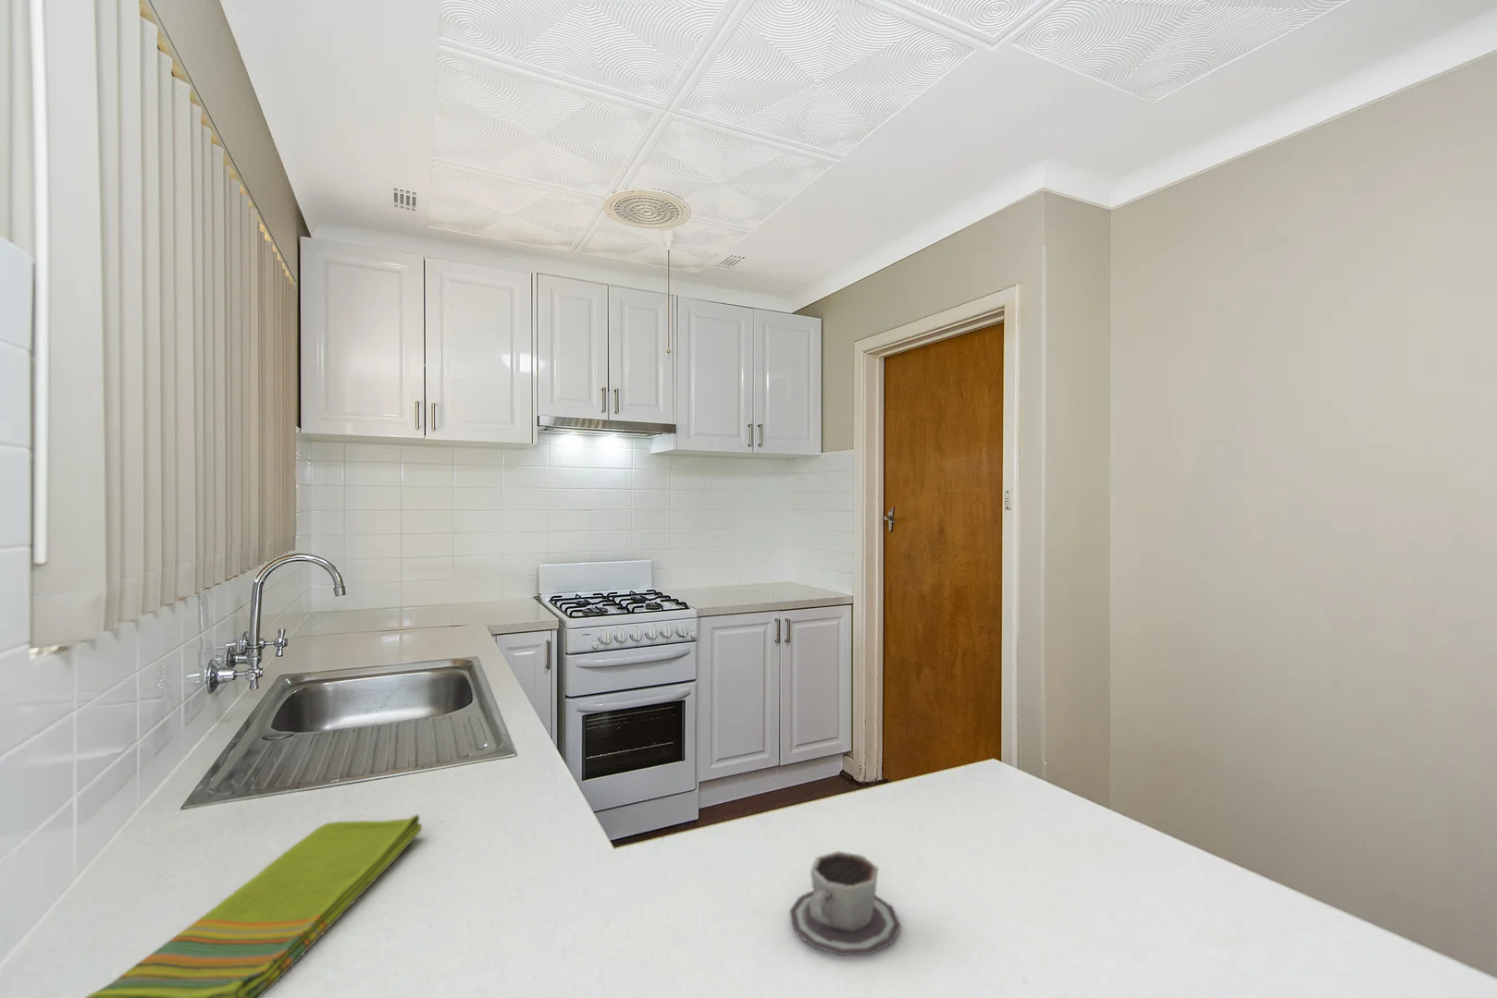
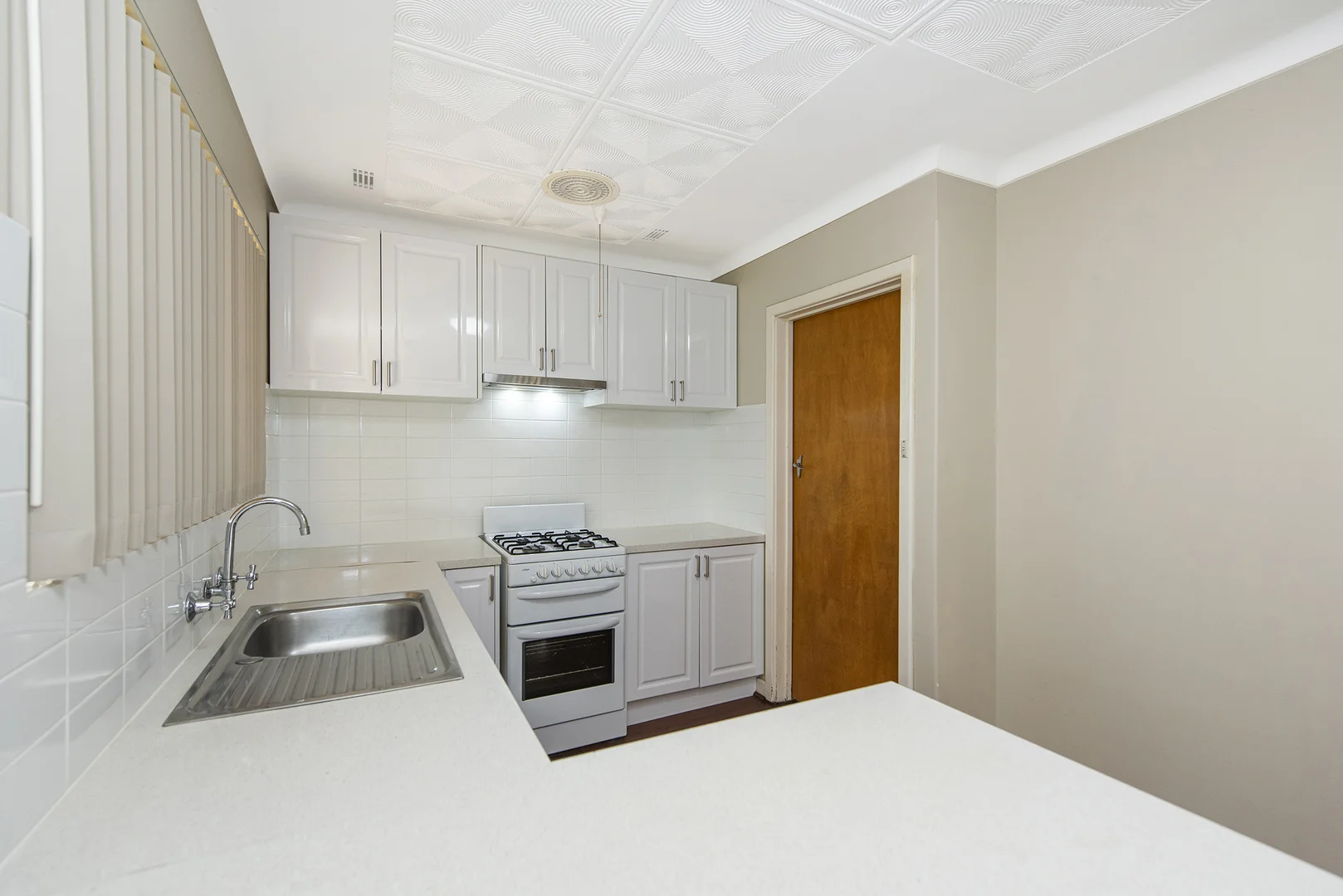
- dish towel [85,813,422,998]
- cup [788,850,902,957]
